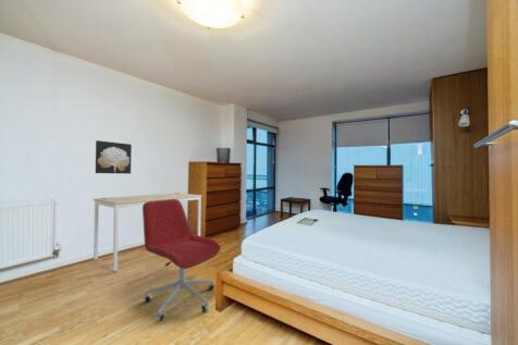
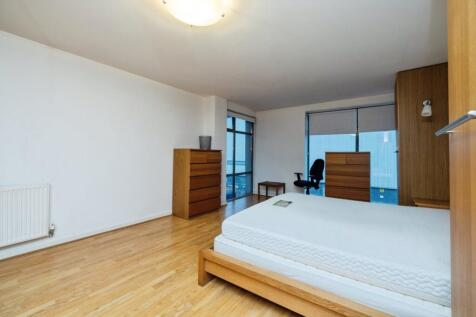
- office chair [141,199,222,322]
- wall art [95,139,133,175]
- desk [92,192,203,272]
